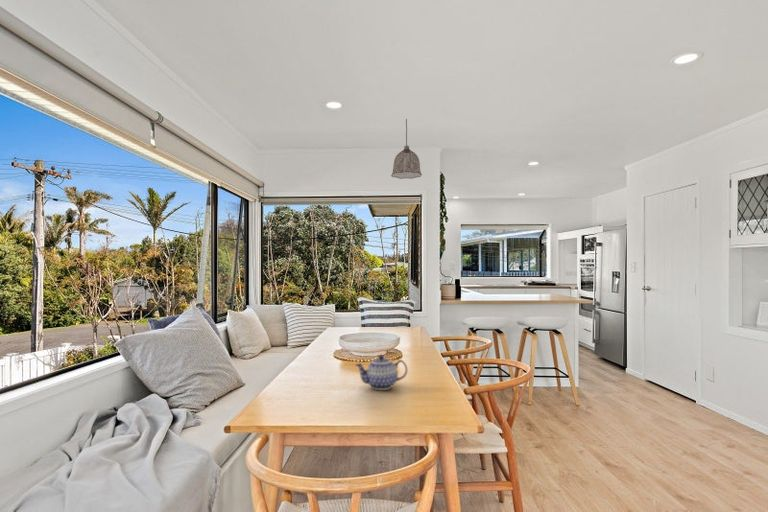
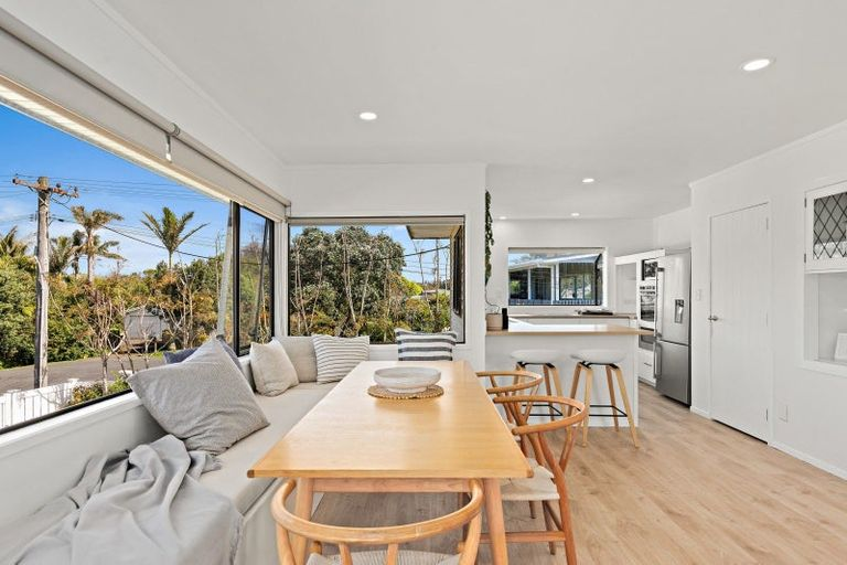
- teapot [354,354,408,391]
- pendant lamp [390,118,423,180]
